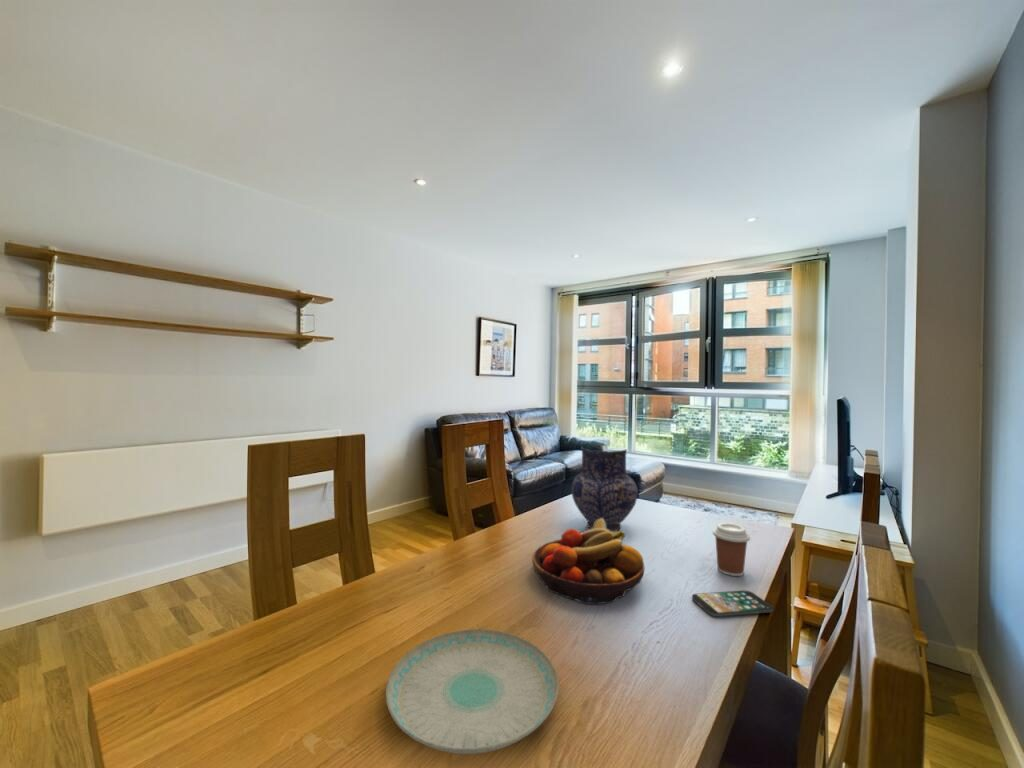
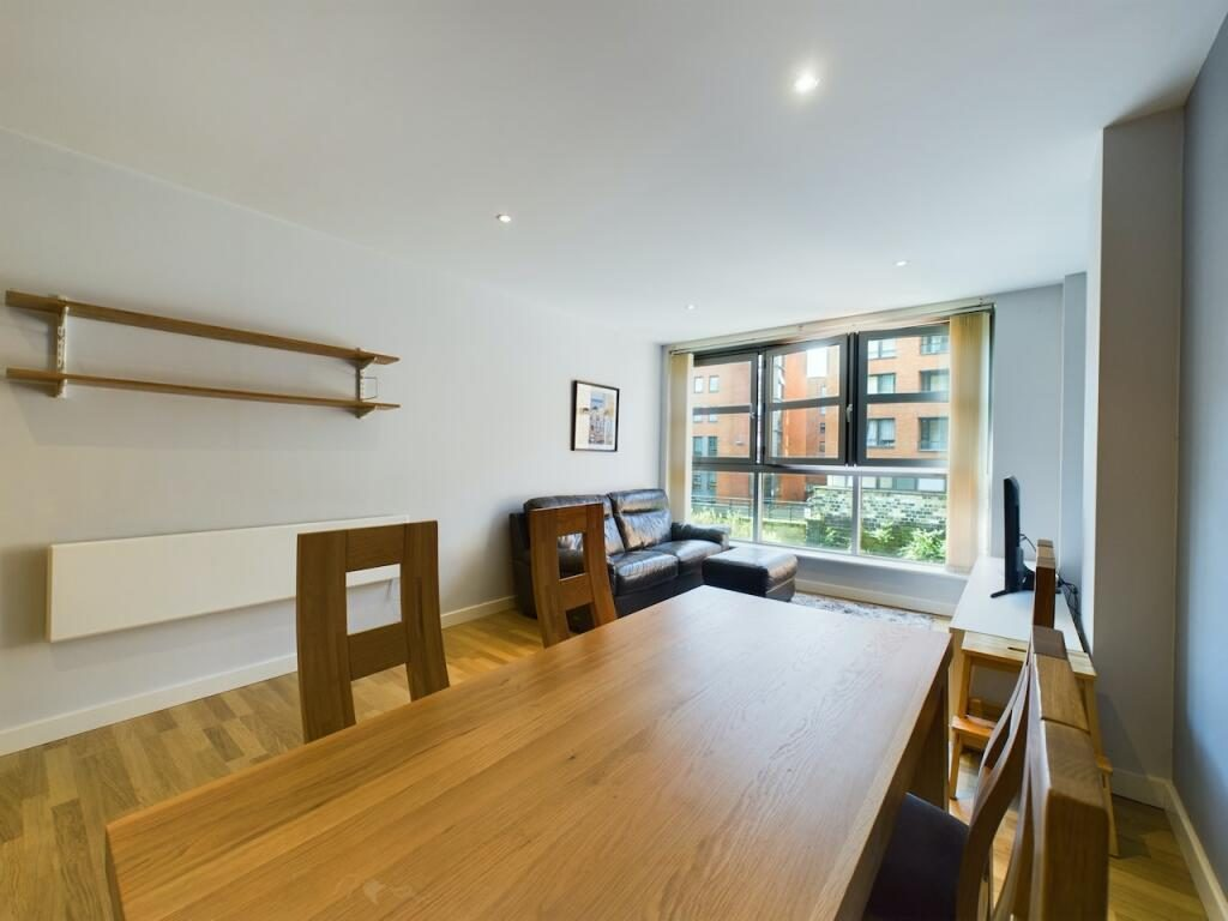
- smartphone [691,590,774,617]
- pottery [570,445,639,532]
- coffee cup [712,522,751,577]
- fruit bowl [531,518,645,605]
- plate [385,628,560,755]
